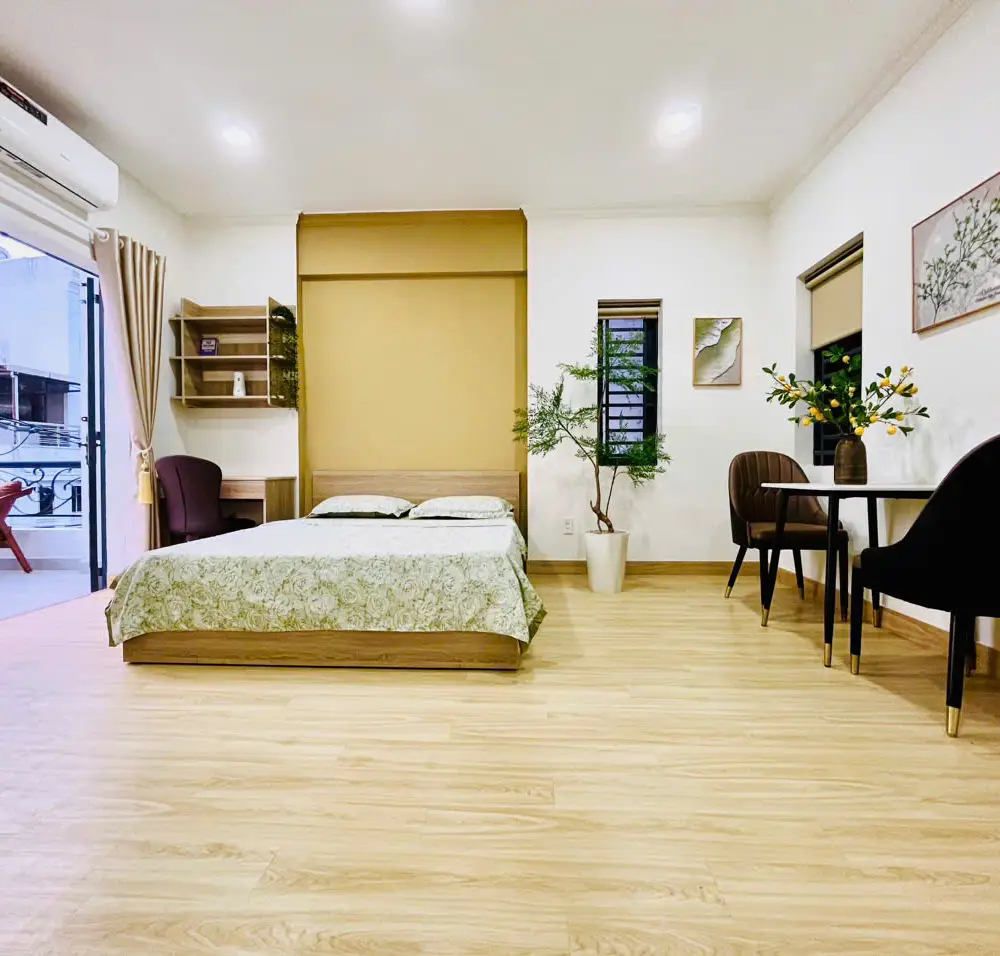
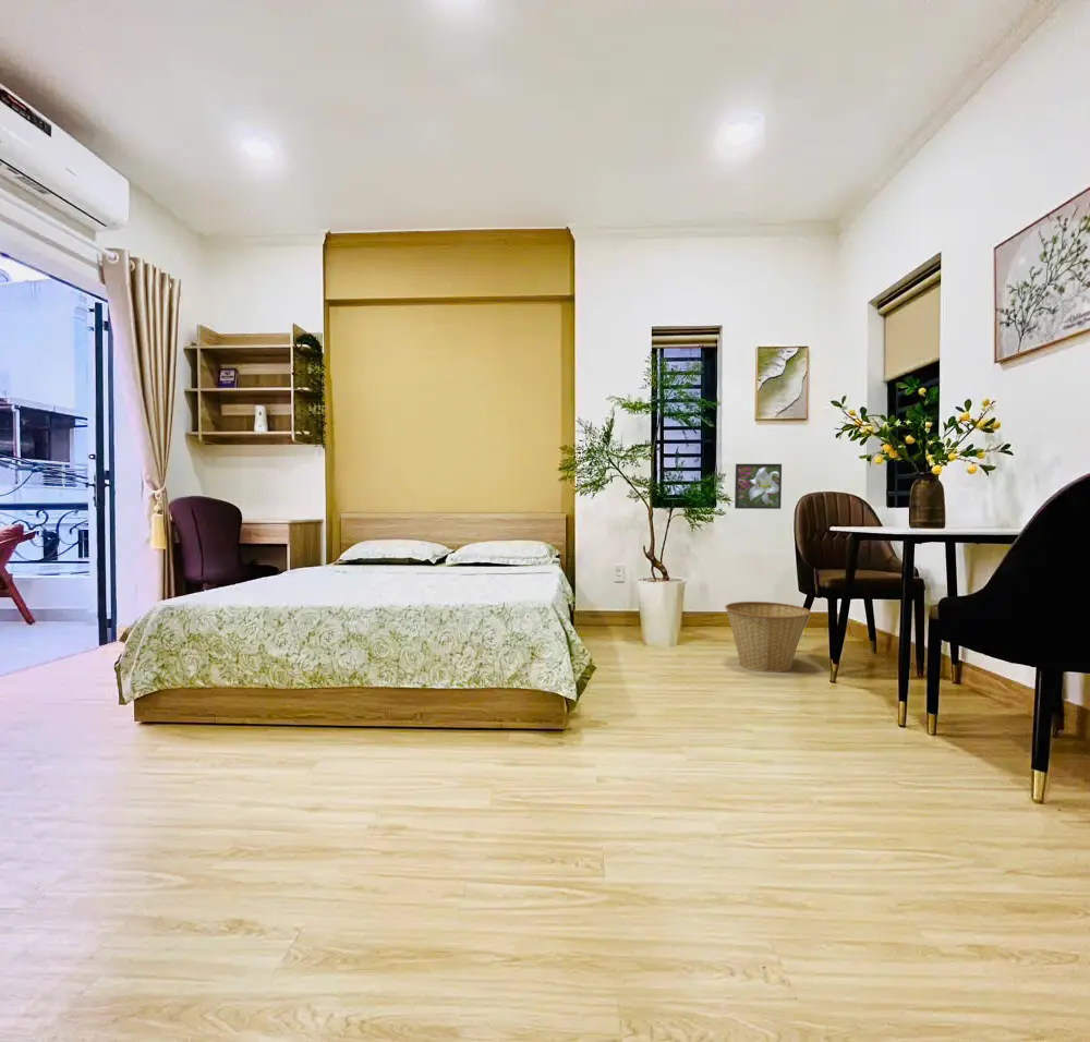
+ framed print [734,463,783,510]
+ basket [724,601,812,674]
